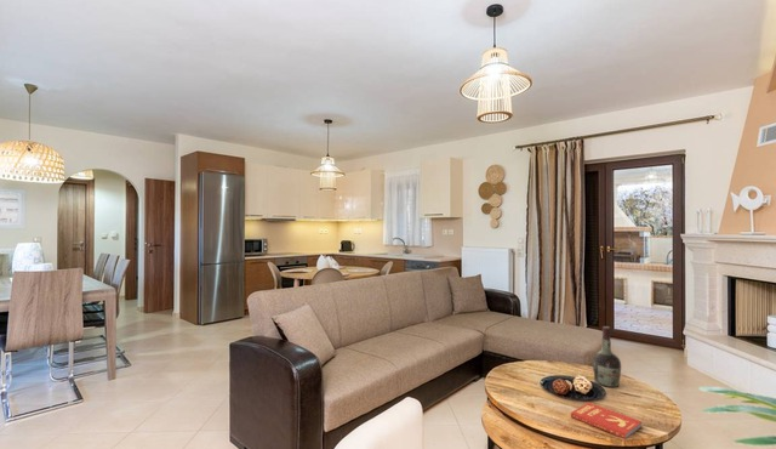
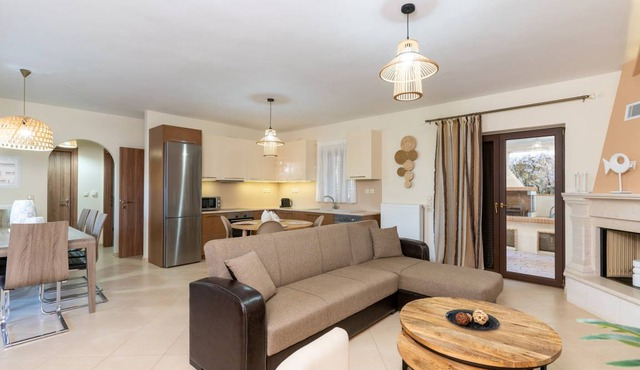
- book [570,402,644,441]
- cognac bottle [592,325,622,388]
